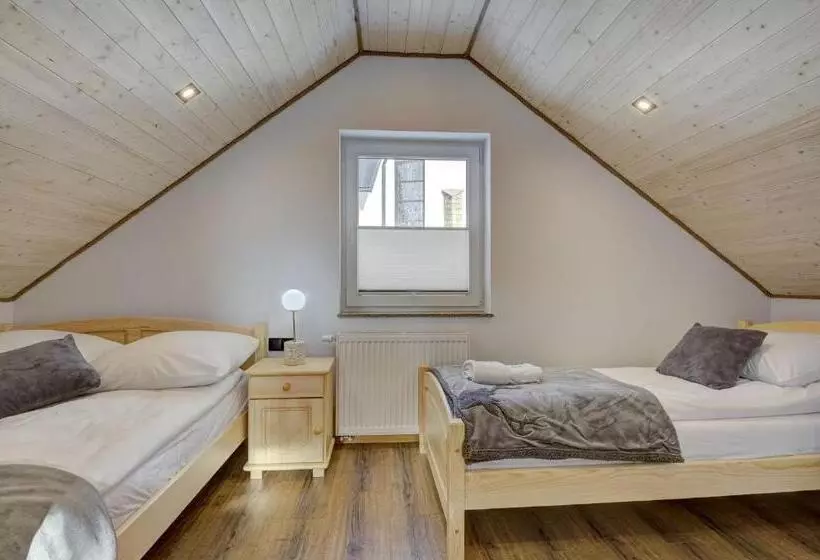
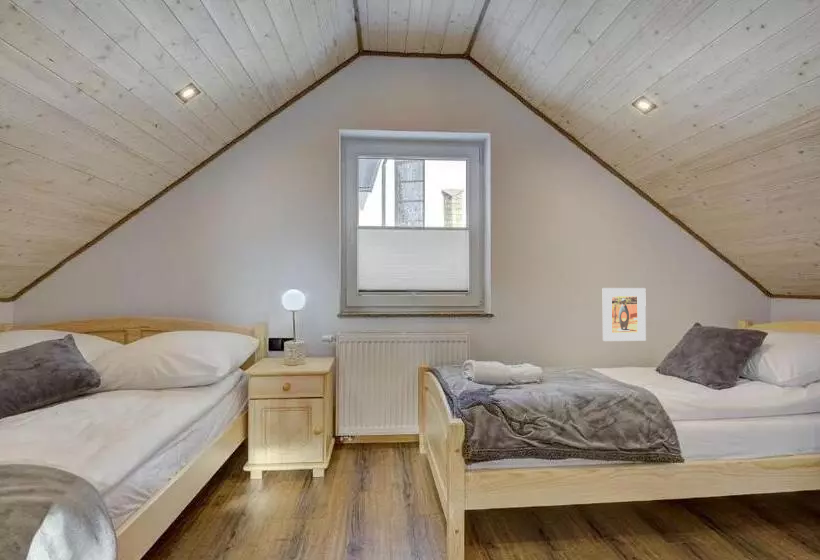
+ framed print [602,287,647,342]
